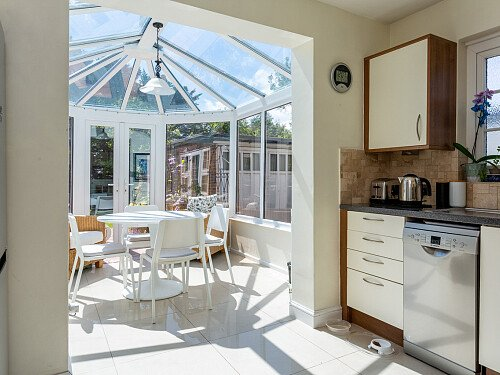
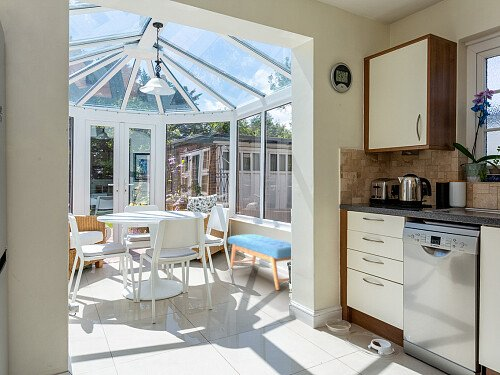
+ bench [227,233,292,291]
